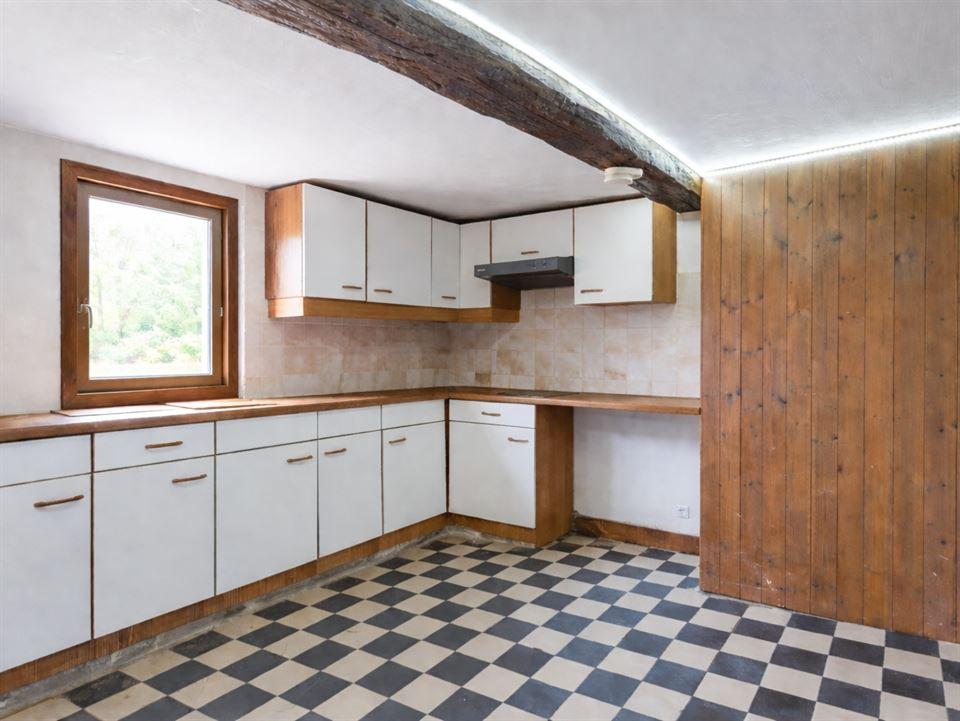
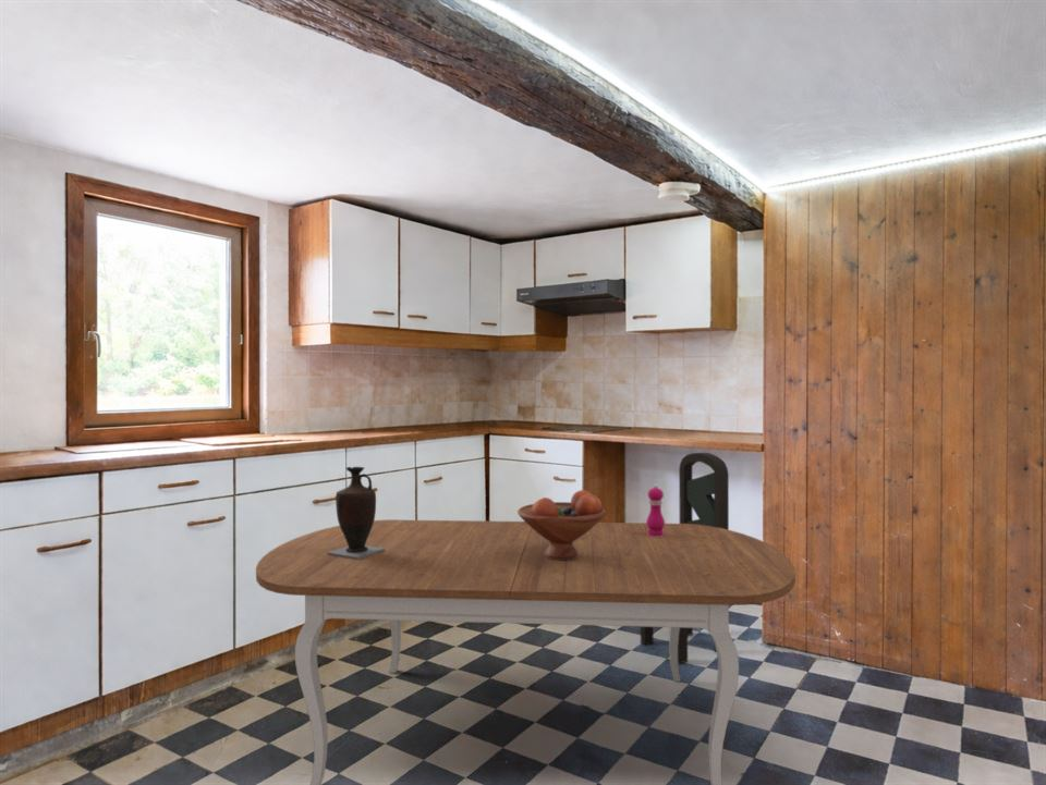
+ vase [328,466,385,560]
+ pepper mill [645,482,666,537]
+ dining table [255,518,796,785]
+ chair [640,452,730,664]
+ fruit bowl [516,489,607,560]
